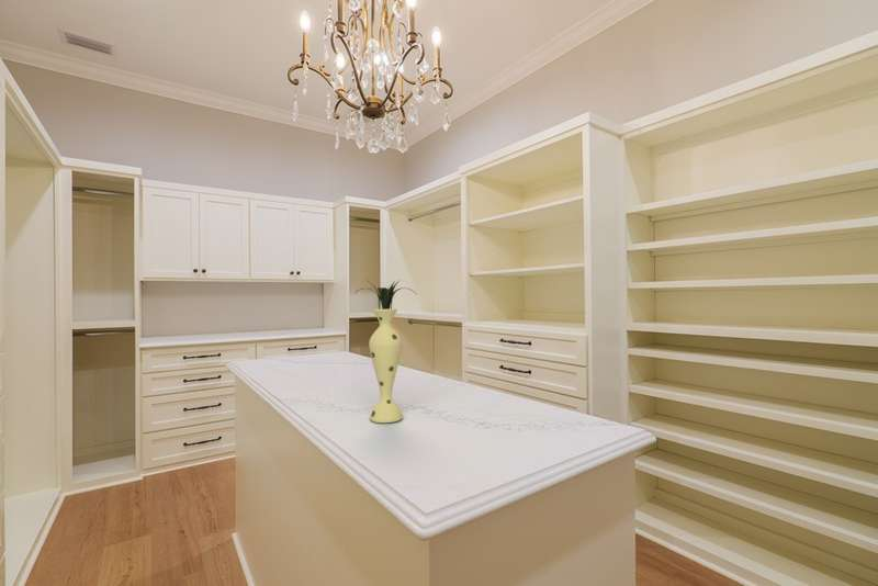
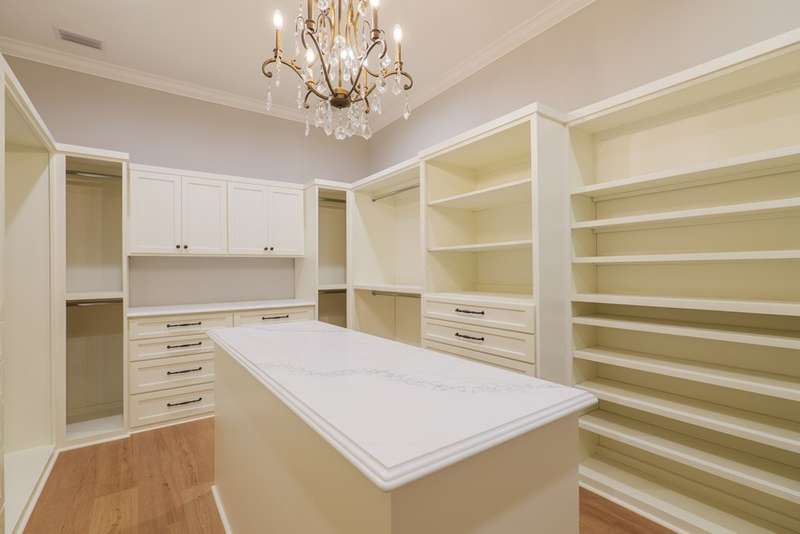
- vase [353,279,418,424]
